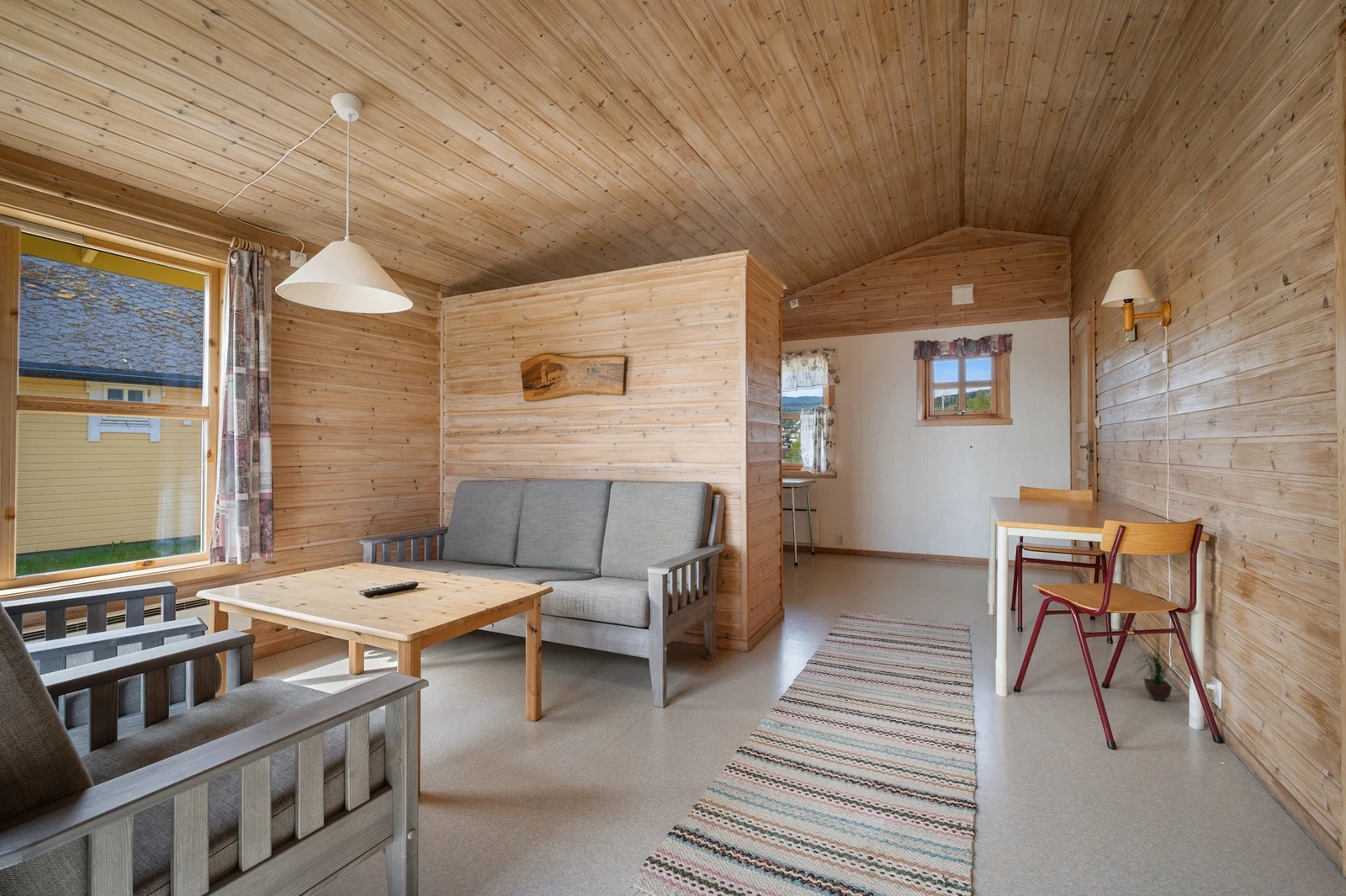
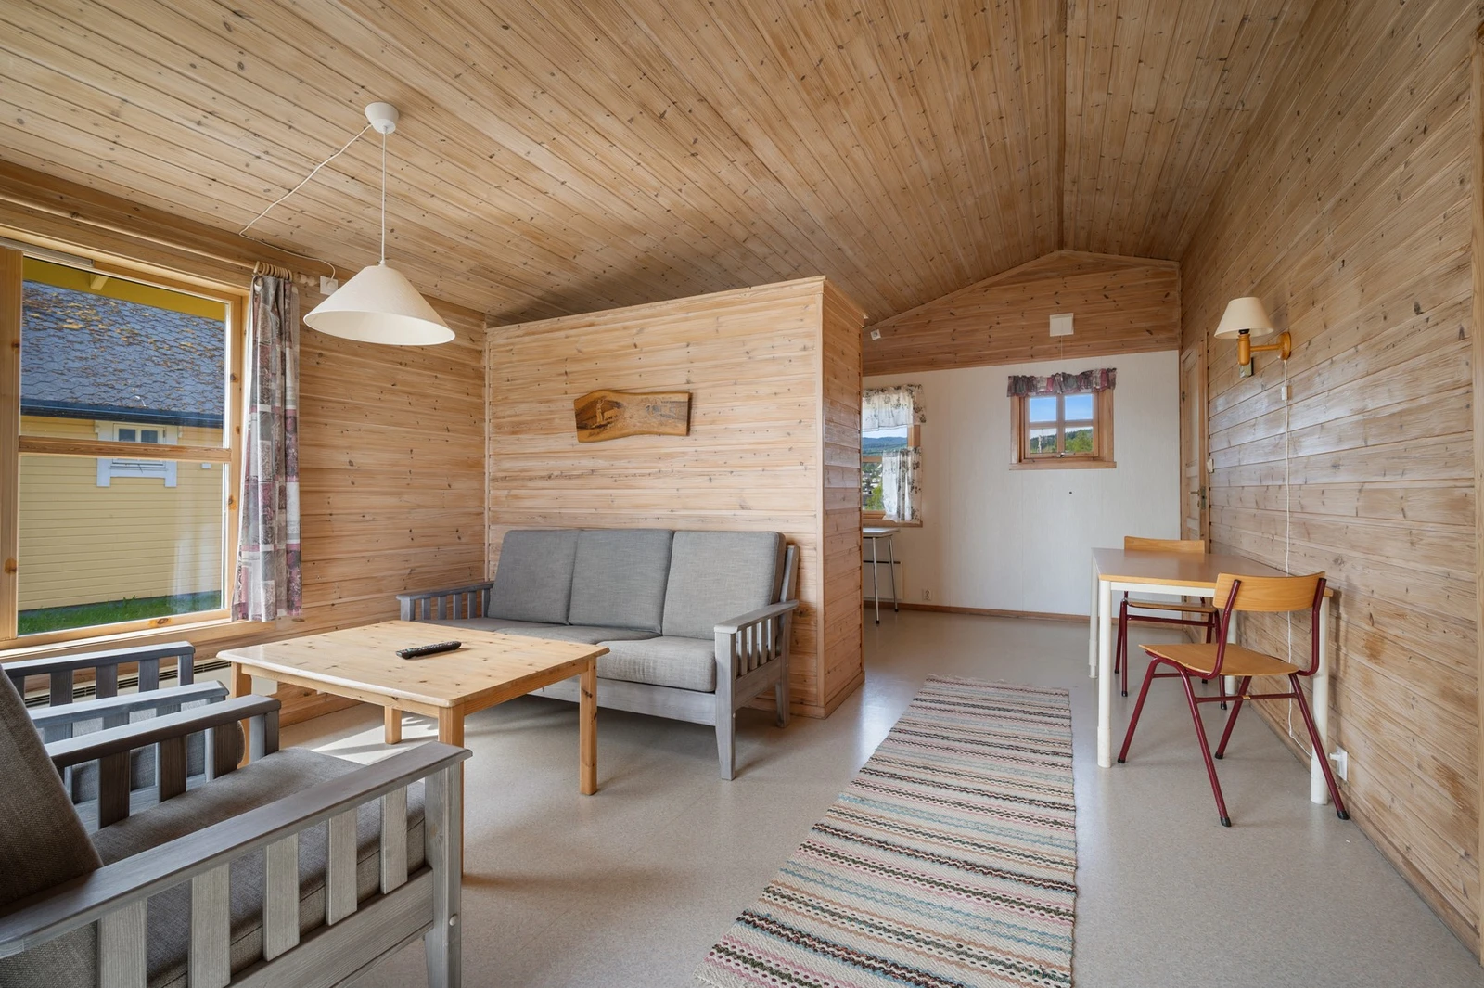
- potted plant [1131,622,1181,702]
